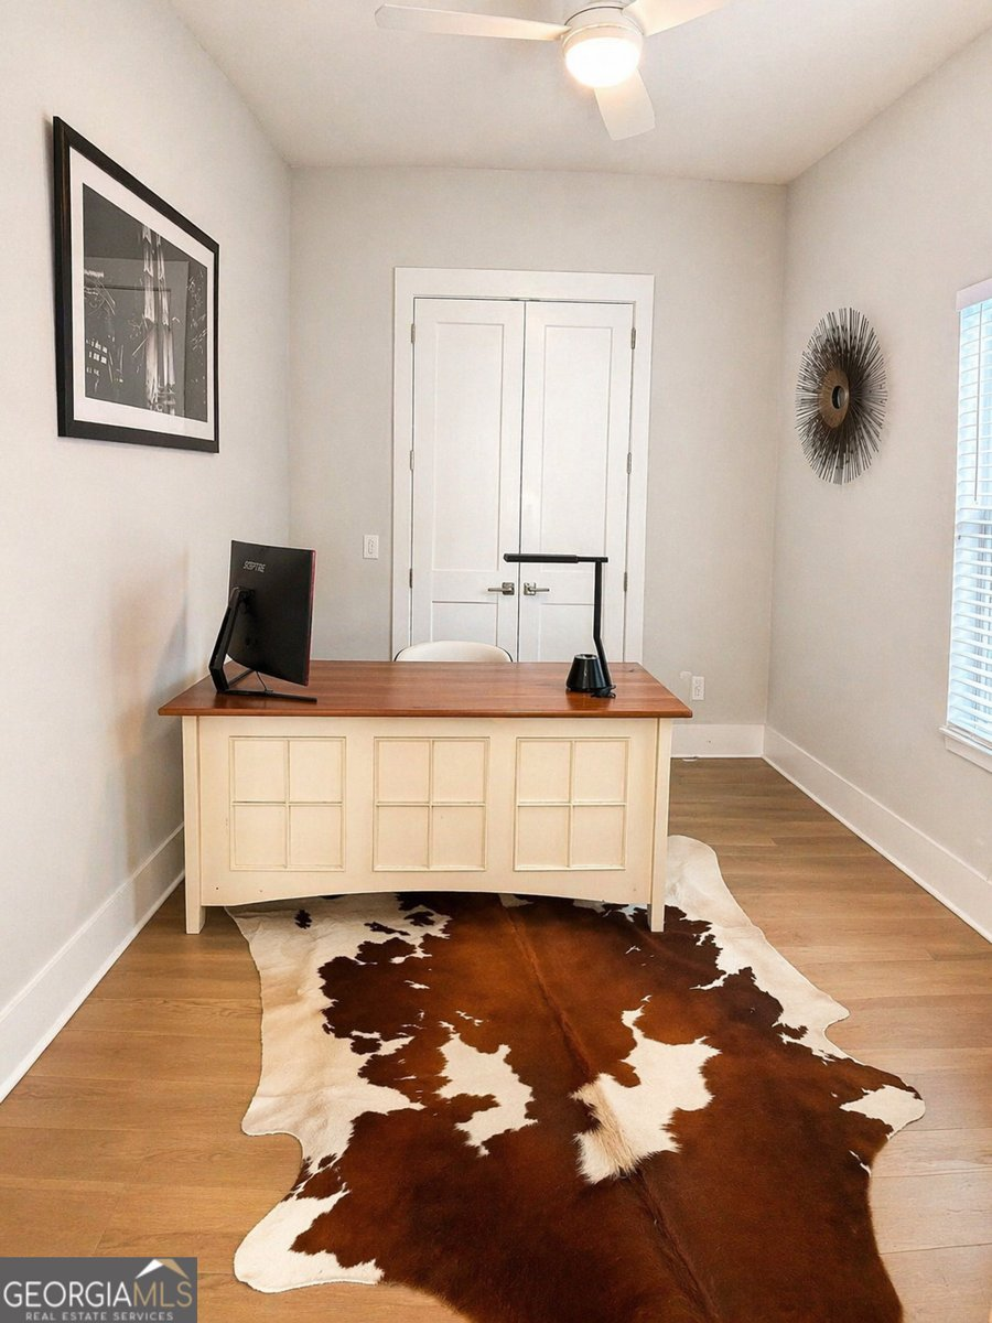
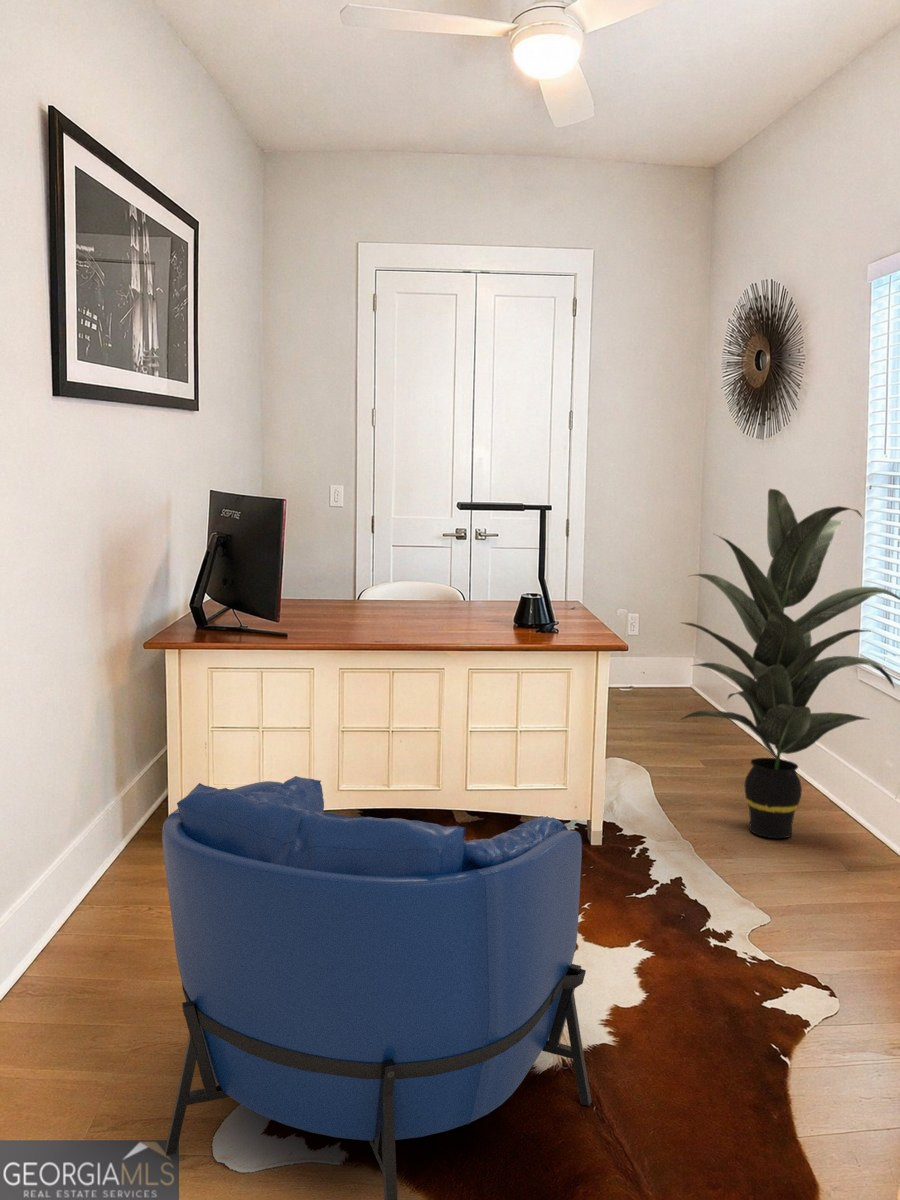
+ indoor plant [679,488,900,839]
+ armchair [161,775,592,1200]
